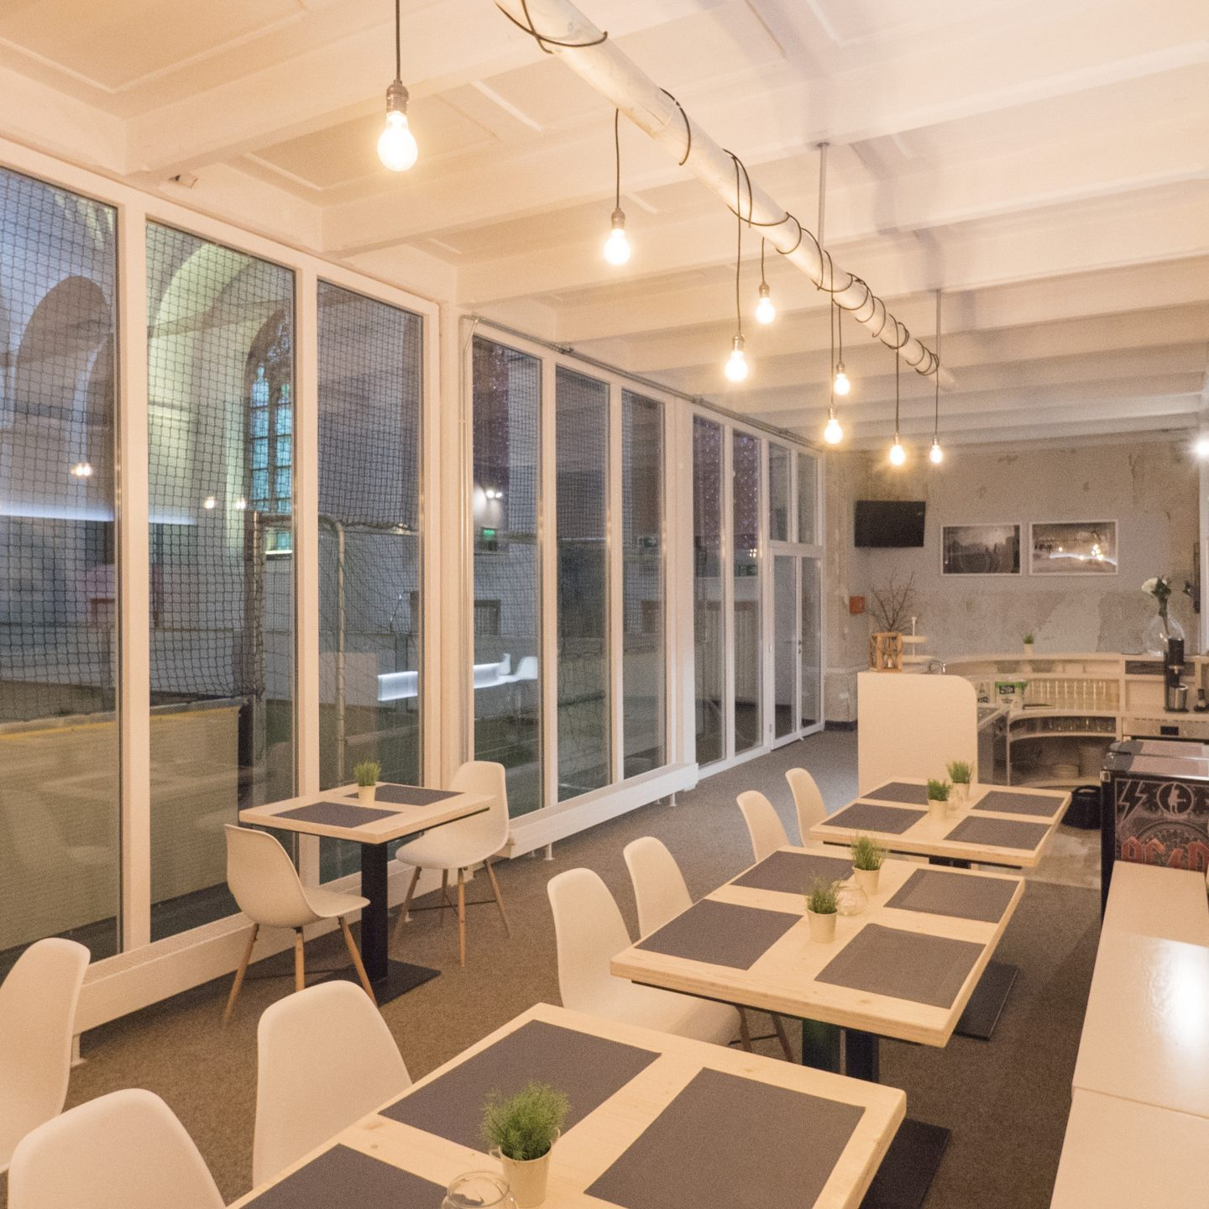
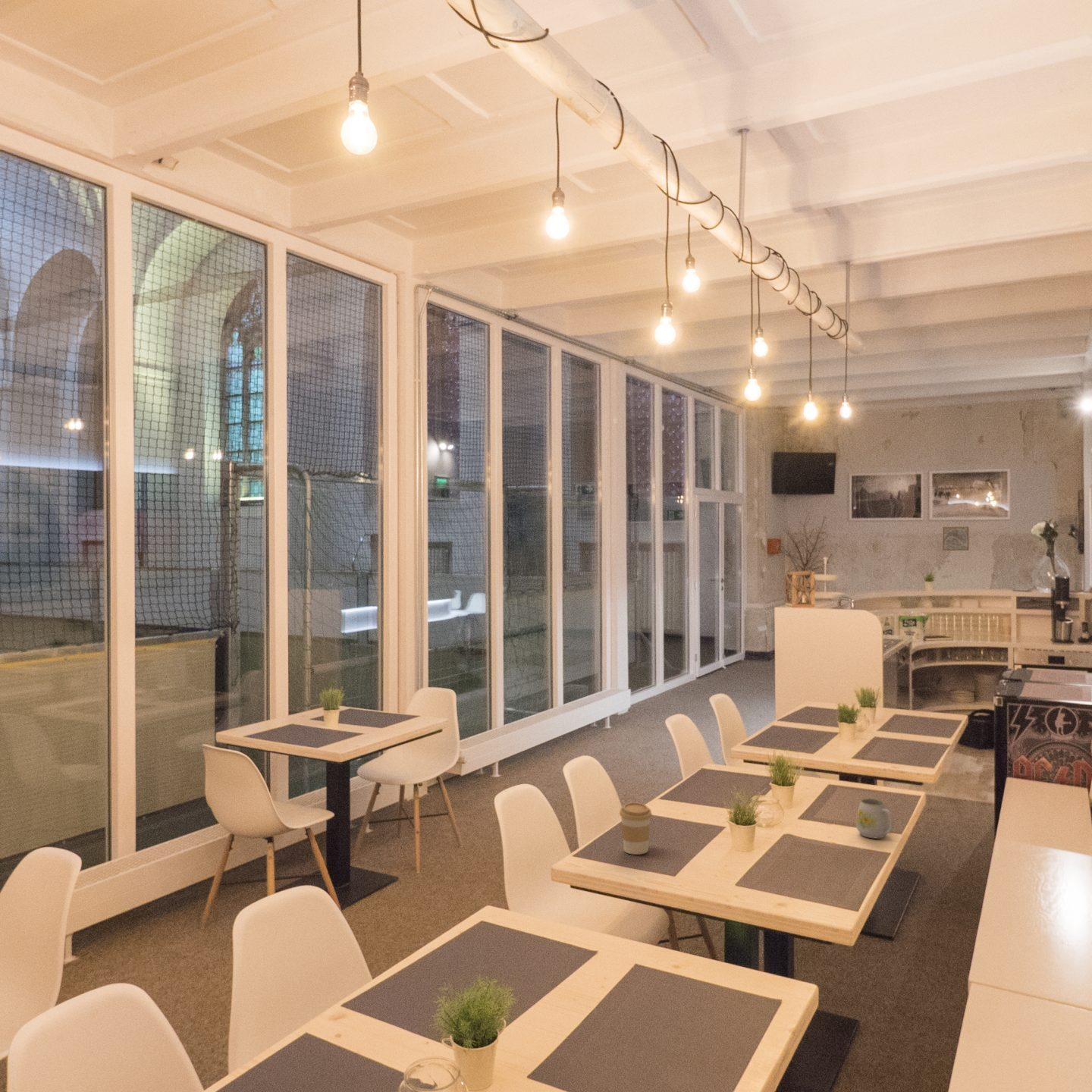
+ coffee cup [619,802,653,855]
+ mug [855,798,894,839]
+ wall art [942,526,970,551]
